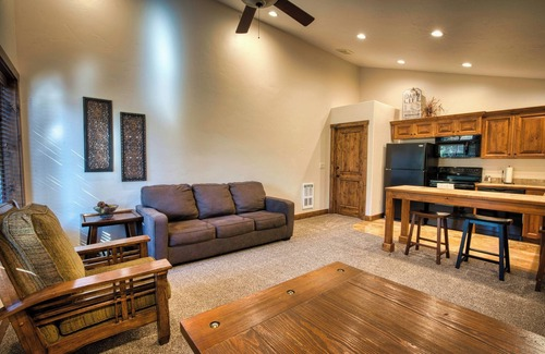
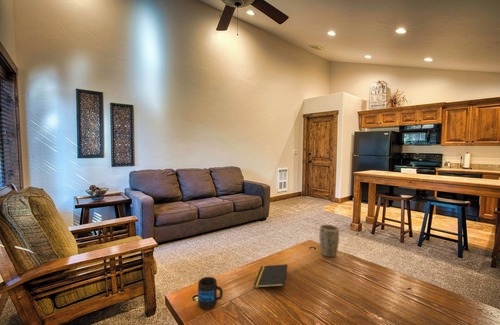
+ plant pot [318,224,340,258]
+ mug [197,276,224,310]
+ notepad [253,263,288,289]
